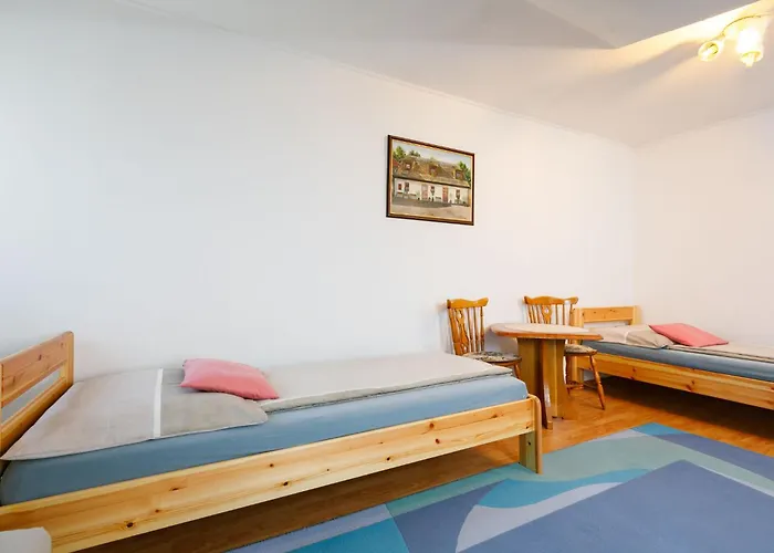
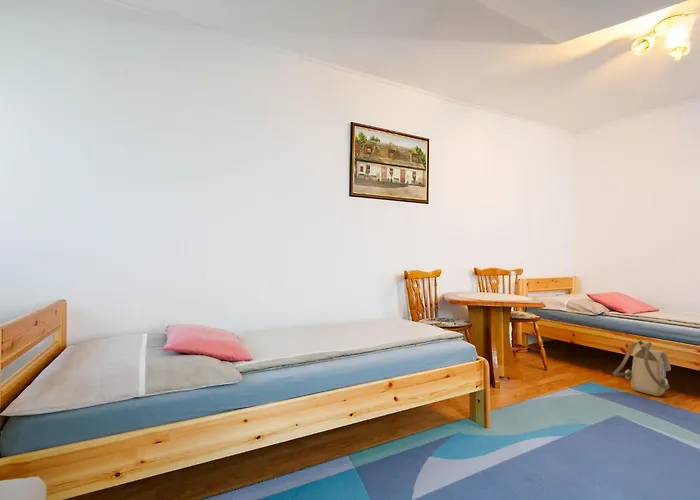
+ backpack [612,339,672,397]
